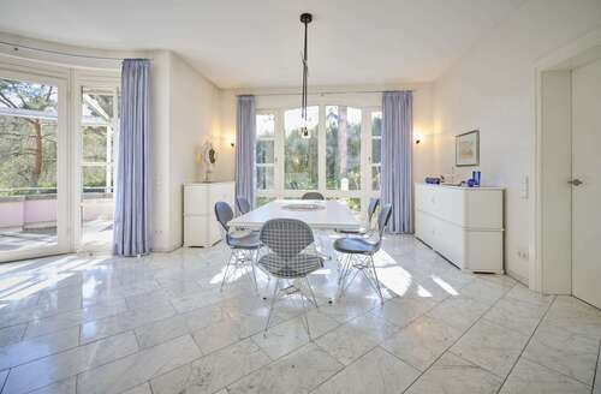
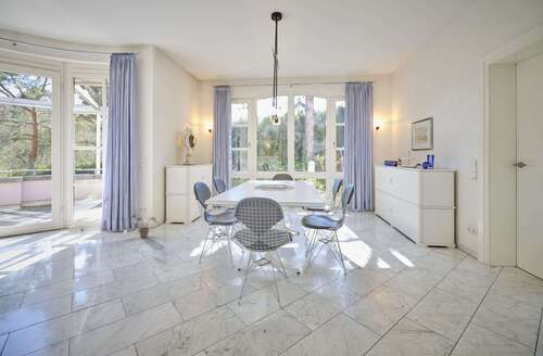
+ potted plant [130,213,157,239]
